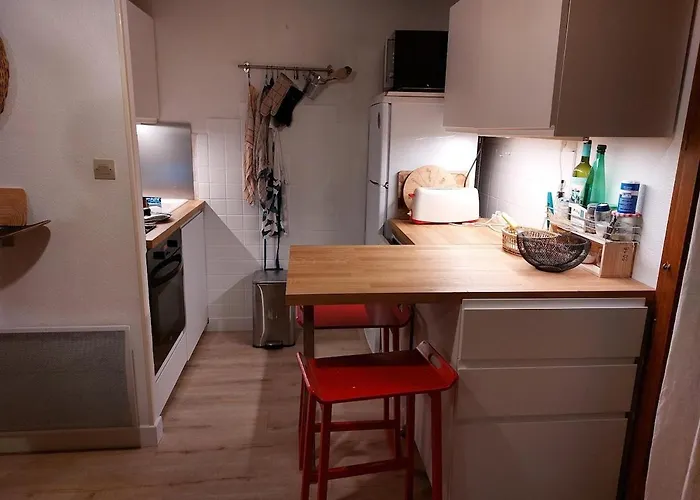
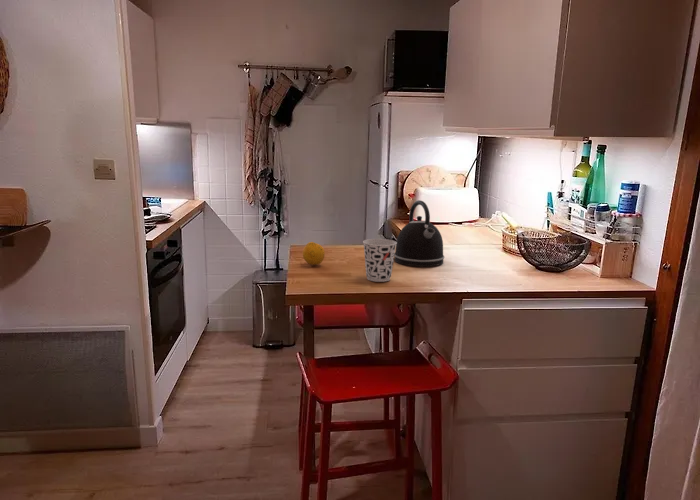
+ cup [362,238,397,283]
+ fruit [302,241,326,266]
+ kettle [394,199,445,268]
